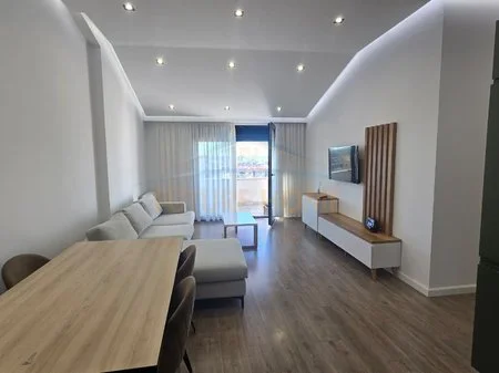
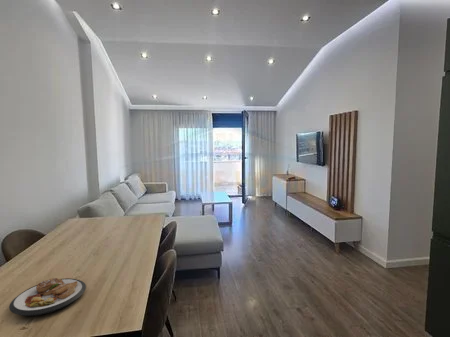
+ plate [8,277,87,317]
